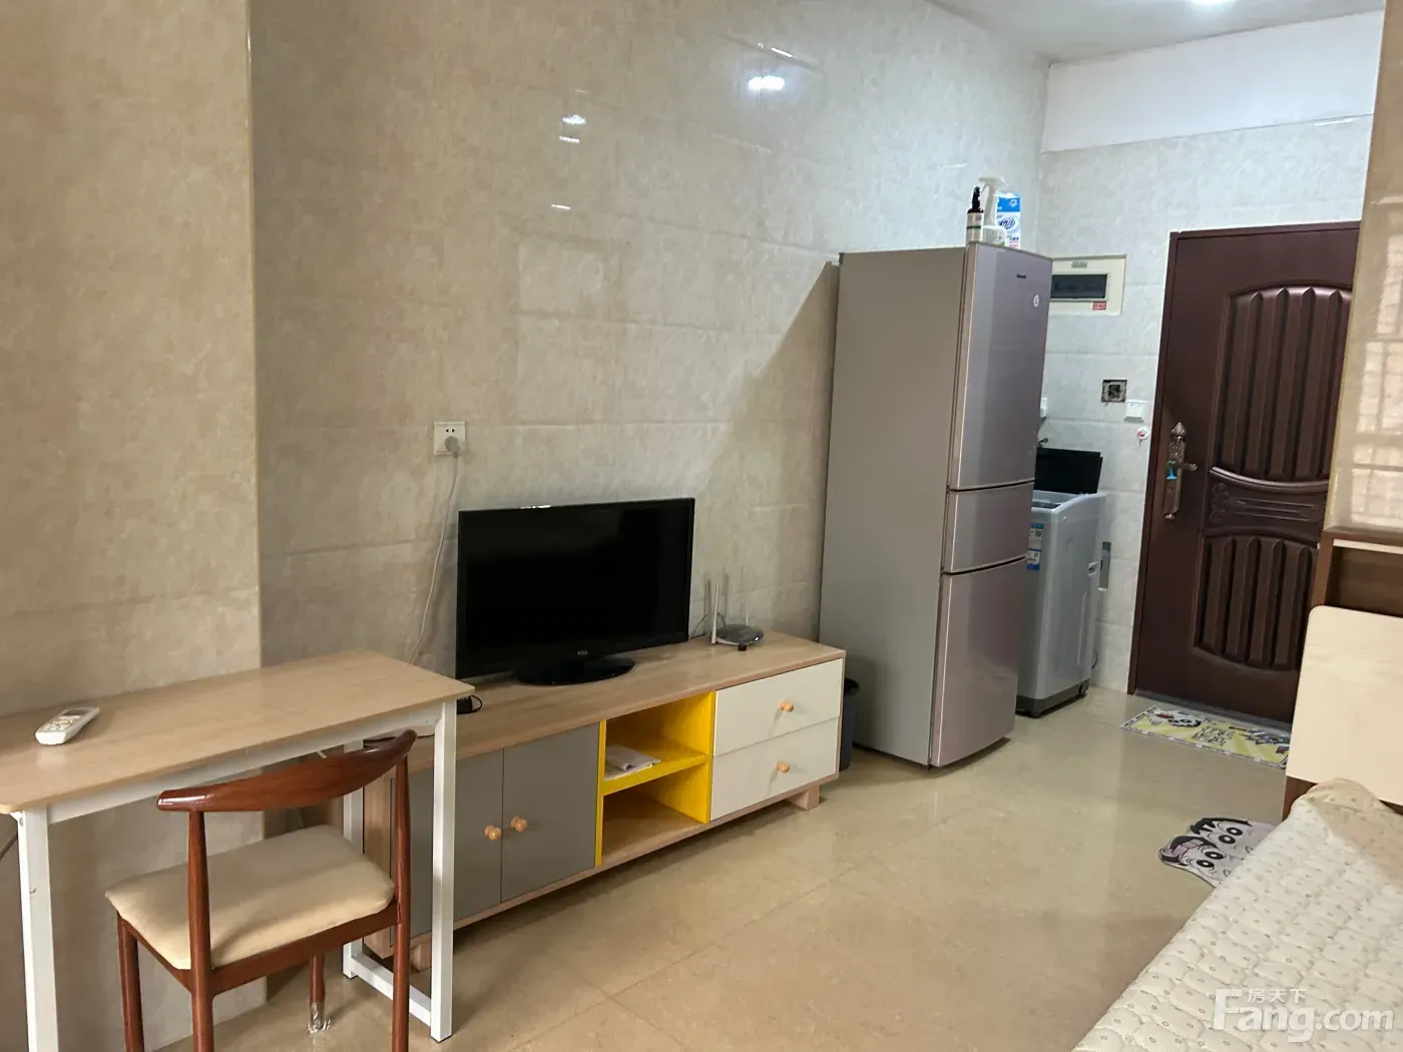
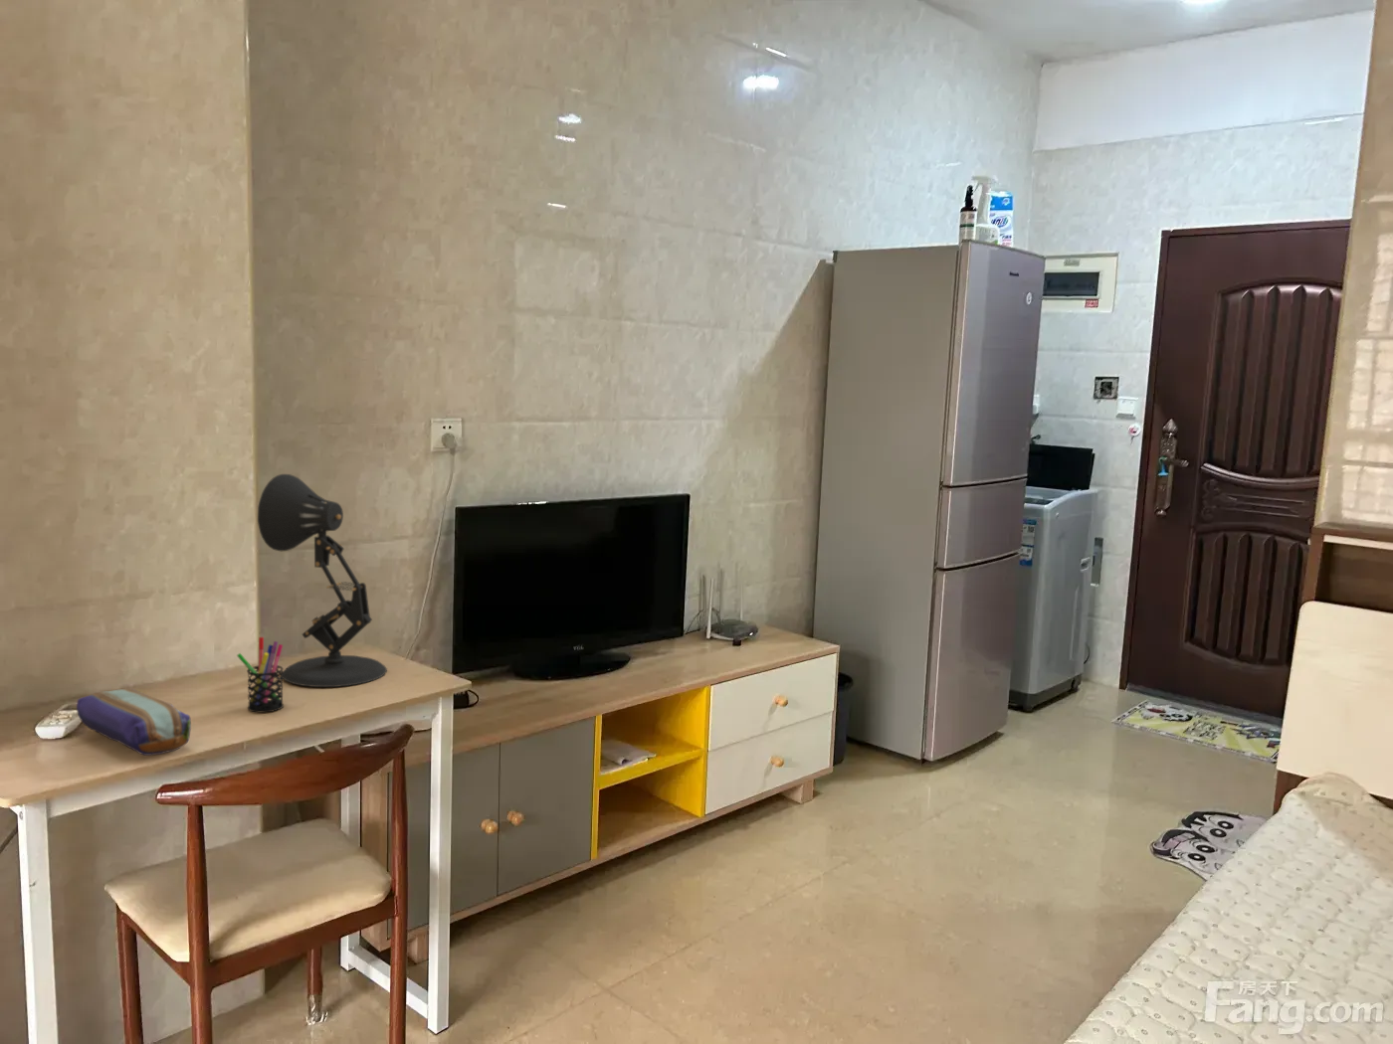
+ pen holder [236,636,284,714]
+ pencil case [76,688,192,757]
+ desk lamp [257,474,388,688]
